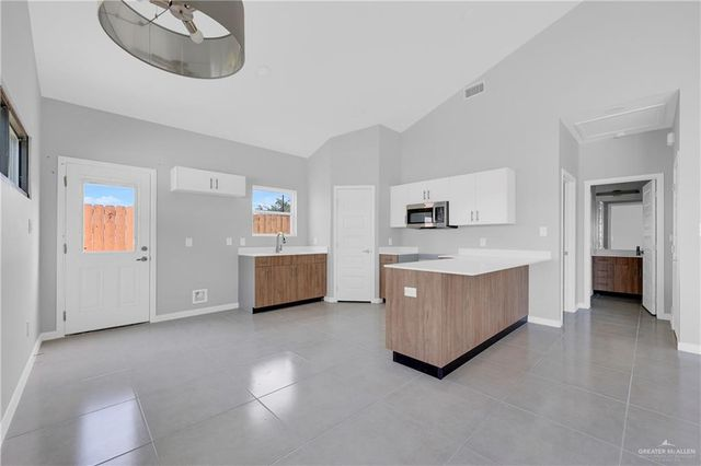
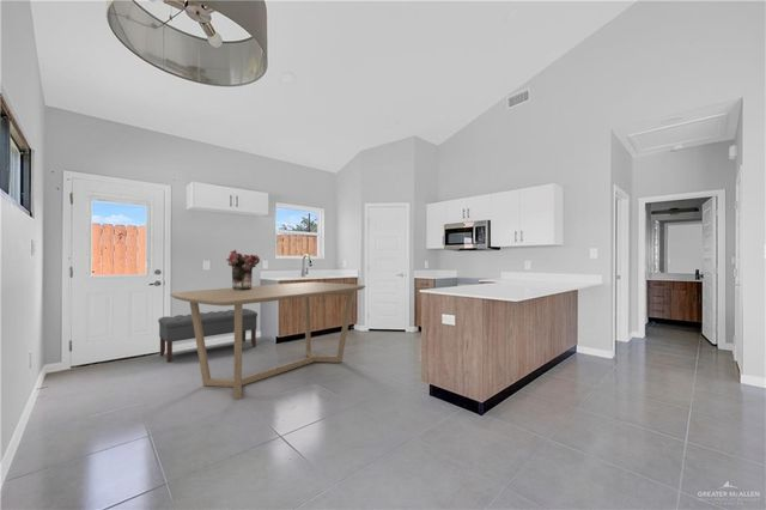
+ bench [157,308,259,364]
+ bouquet [225,249,261,290]
+ dining table [169,281,366,401]
